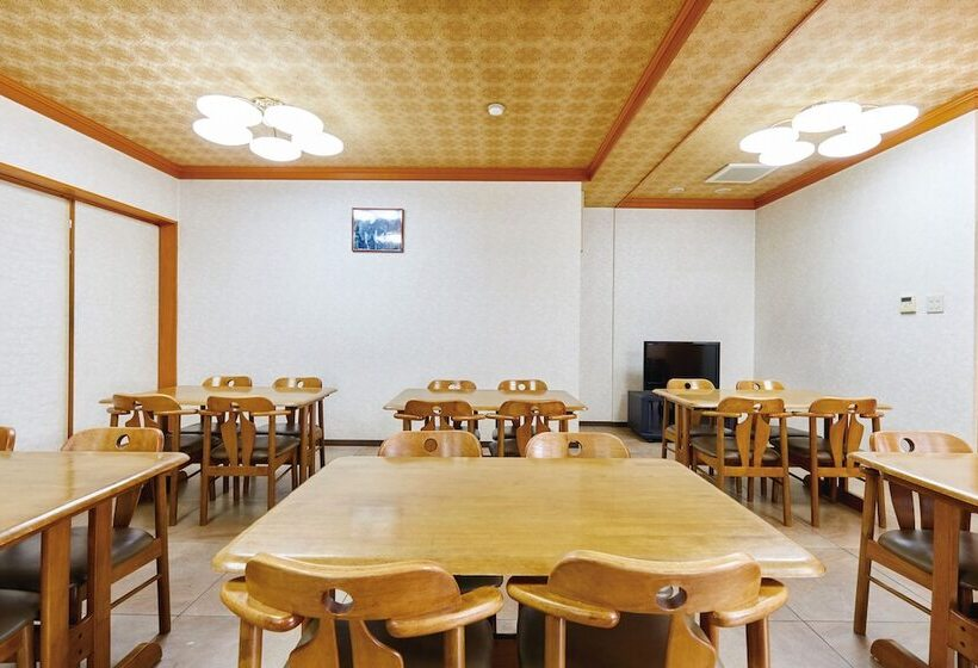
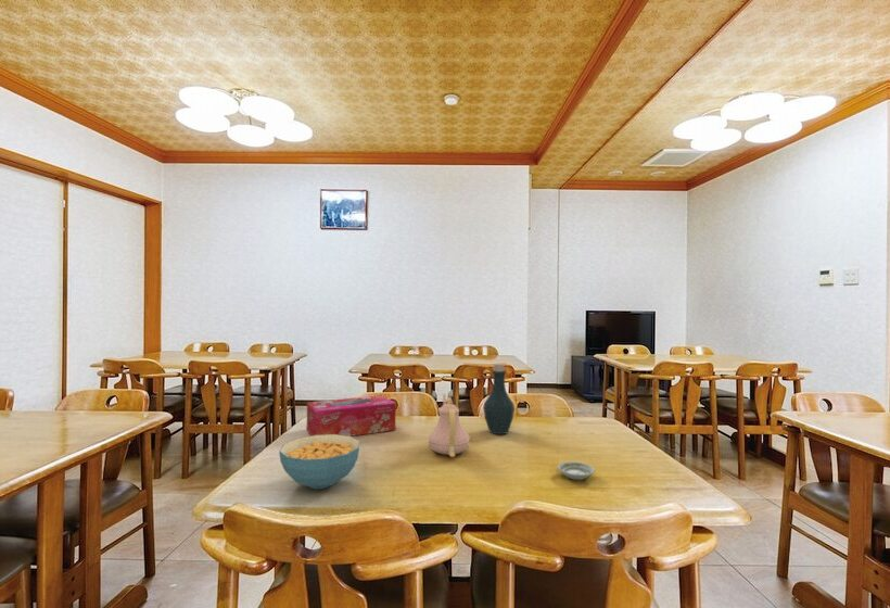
+ tissue box [306,394,396,436]
+ bottle [482,363,516,435]
+ cereal bowl [278,434,360,490]
+ teapot [427,393,471,458]
+ saucer [557,460,596,481]
